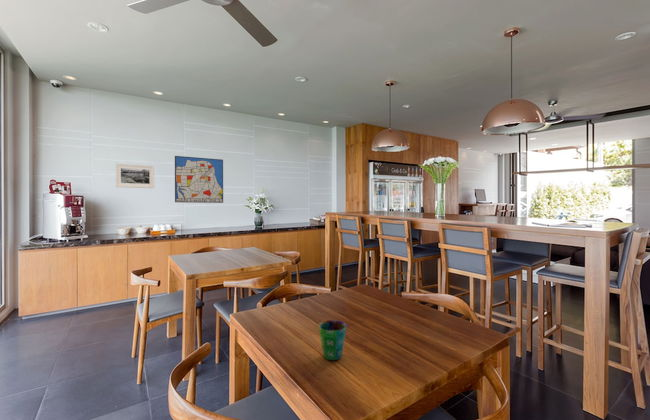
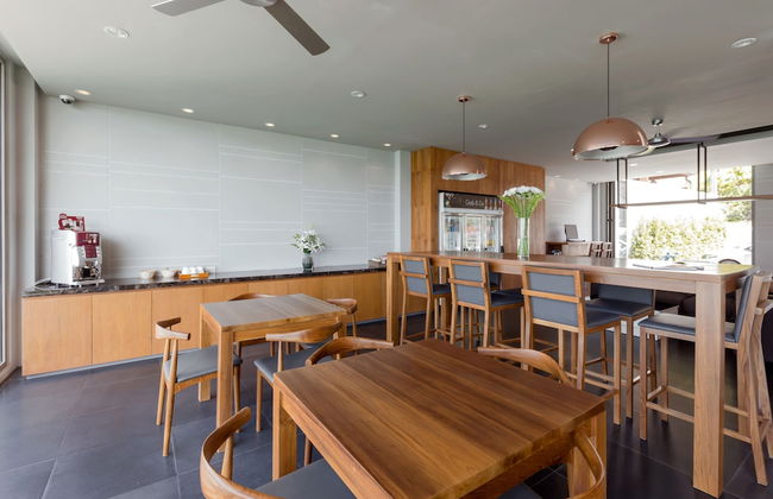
- cup [318,319,348,361]
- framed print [115,162,155,189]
- wall art [174,155,224,204]
